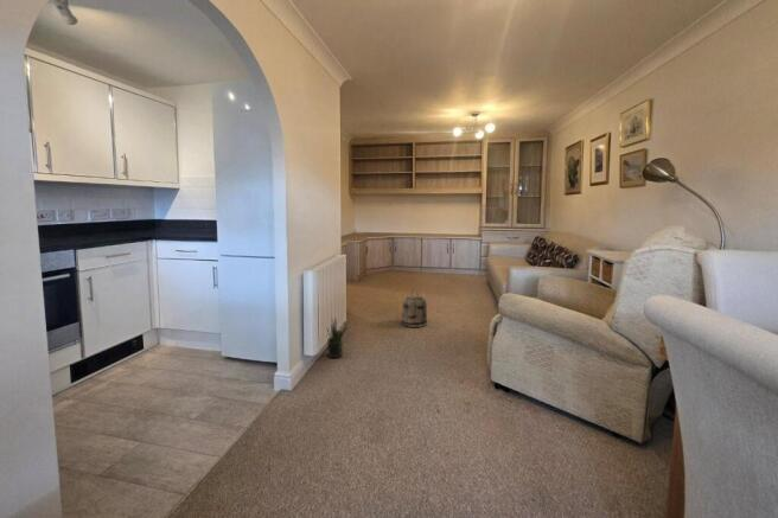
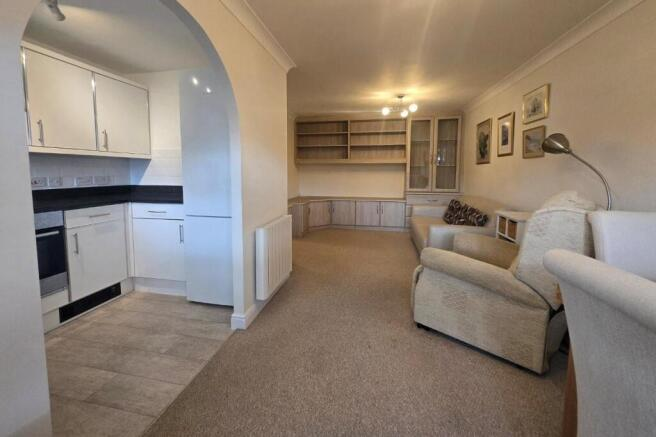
- basket [401,288,428,328]
- potted plant [326,318,351,359]
